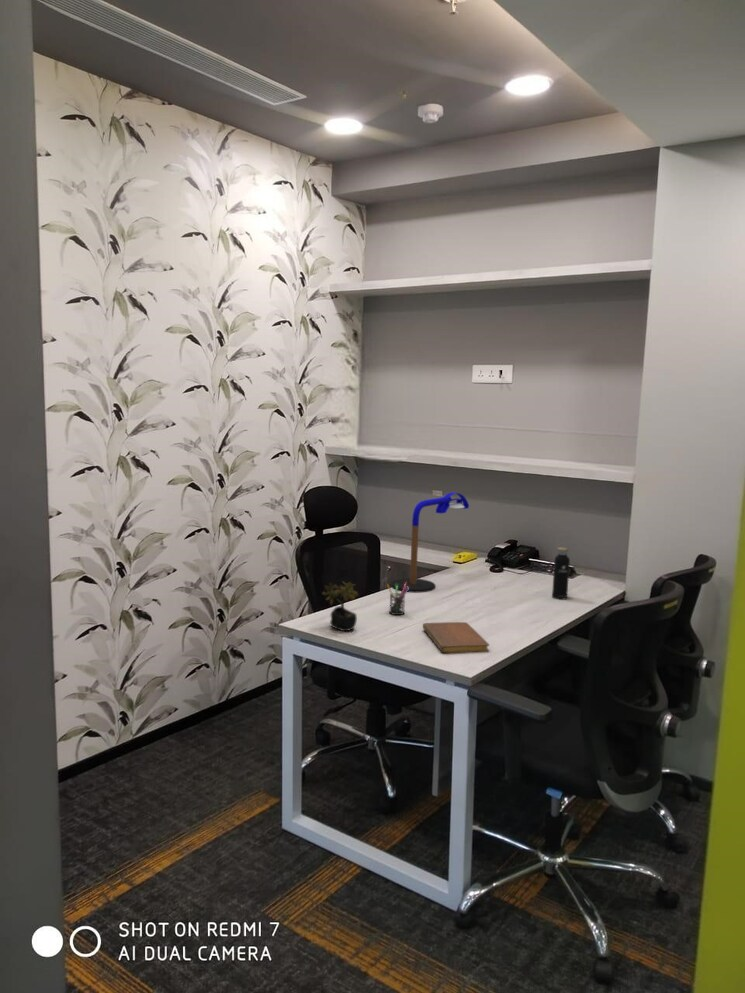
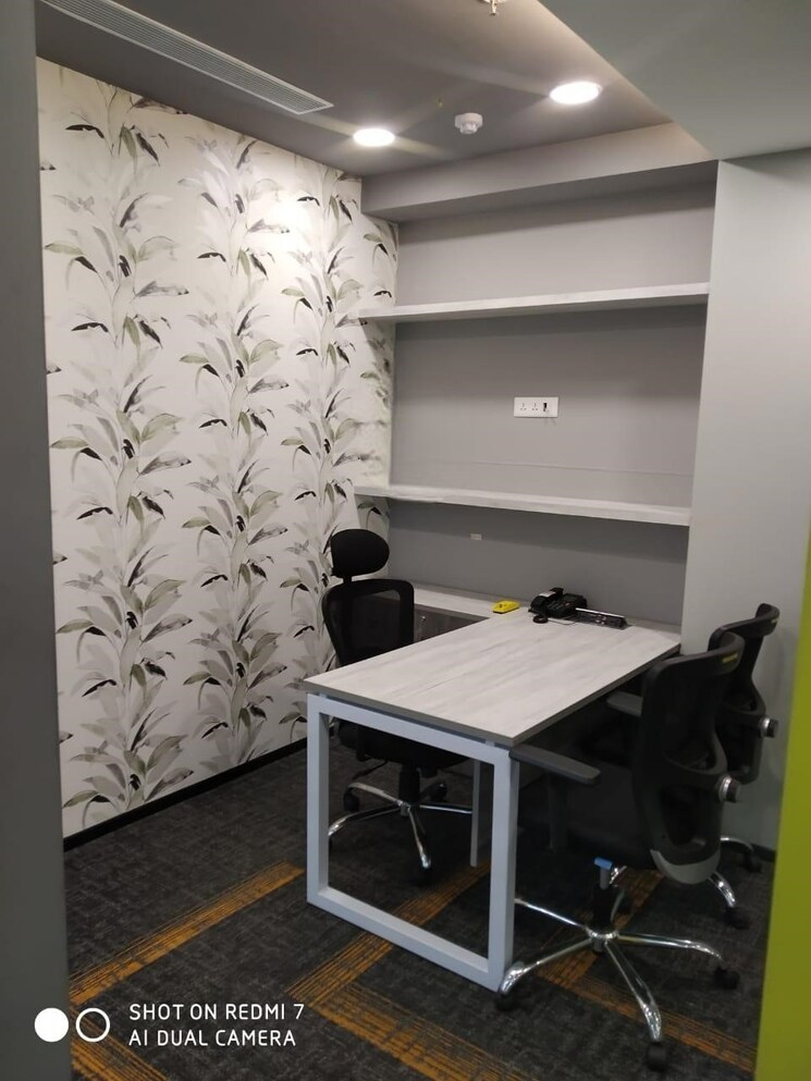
- water bottle [551,542,571,601]
- succulent plant [321,580,359,632]
- desk lamp [390,492,470,593]
- notebook [422,621,490,654]
- pen holder [386,582,409,616]
